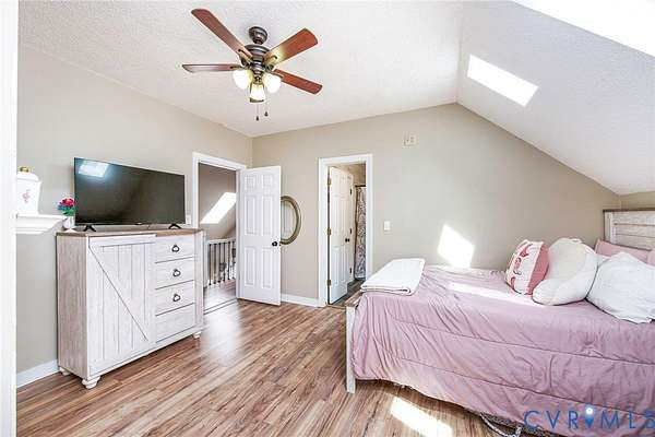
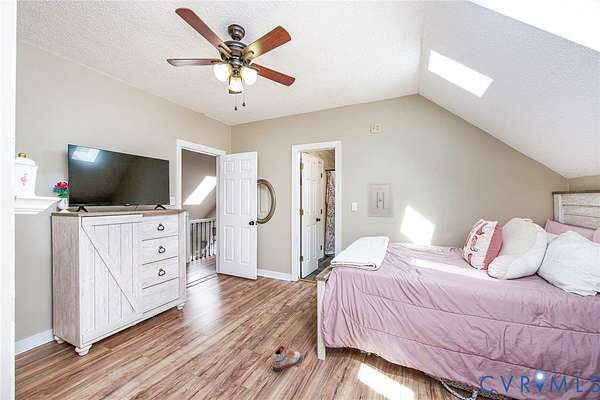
+ wall art [367,180,394,218]
+ sneaker [272,345,302,372]
